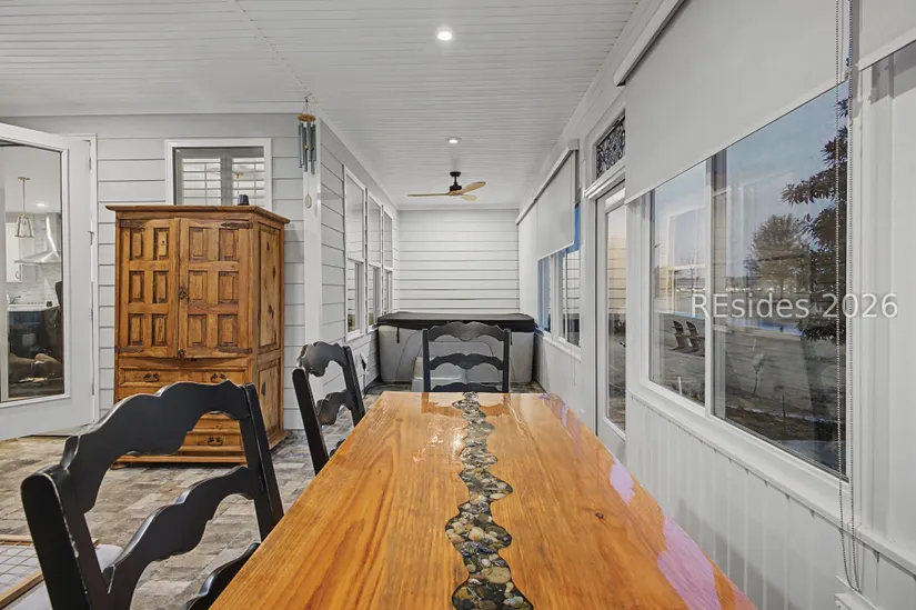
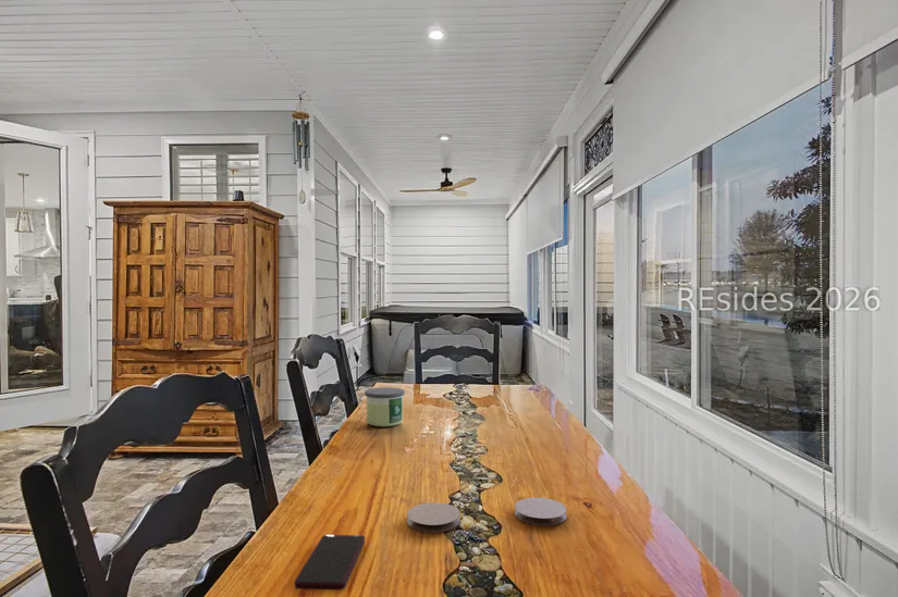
+ coaster [514,496,567,527]
+ candle [364,386,406,427]
+ smartphone [294,534,366,592]
+ coaster [406,501,462,534]
